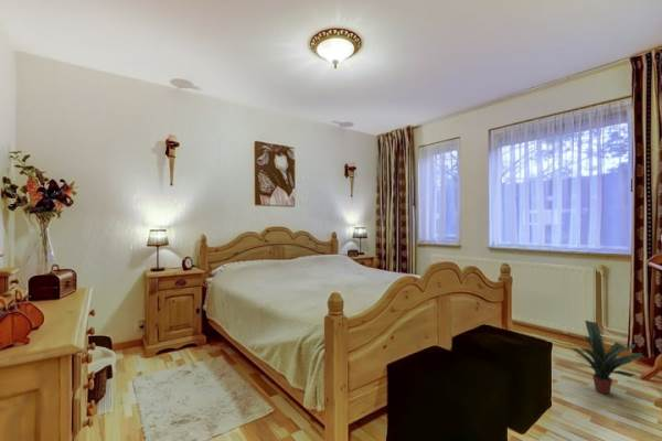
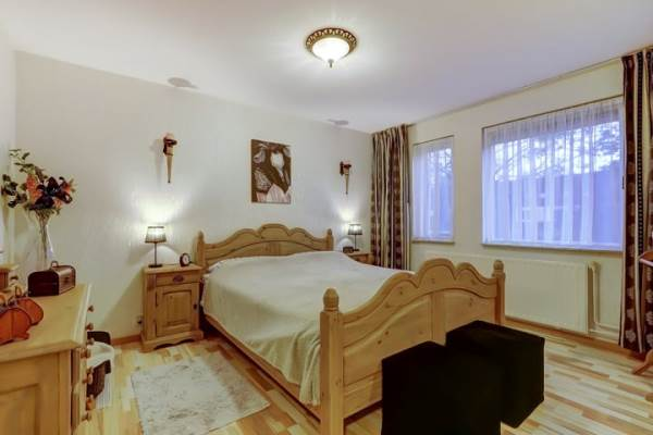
- potted plant [572,320,645,395]
